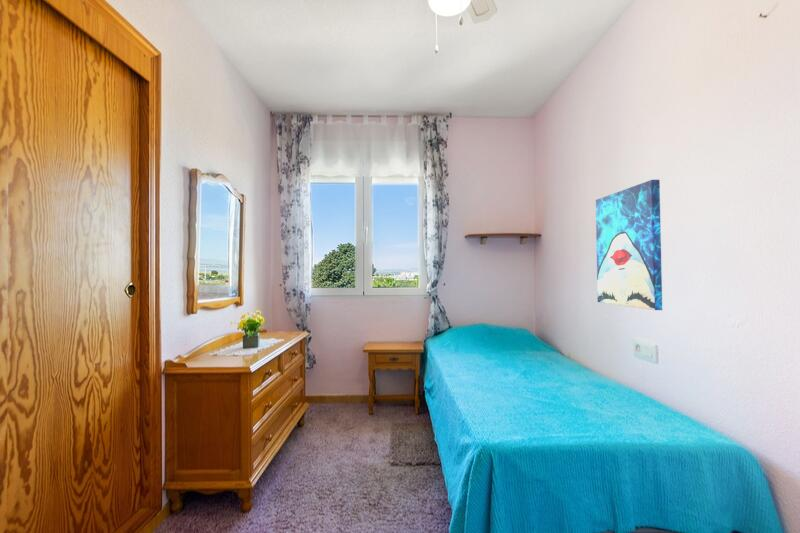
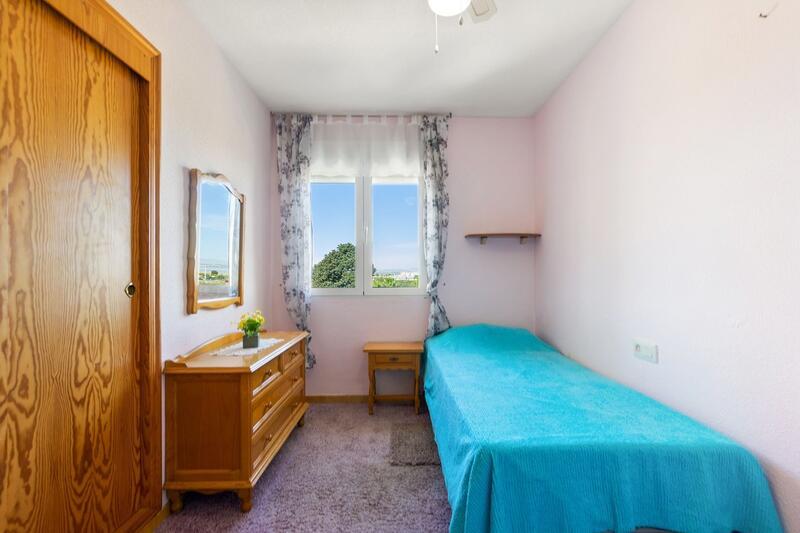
- wall art [595,179,663,311]
